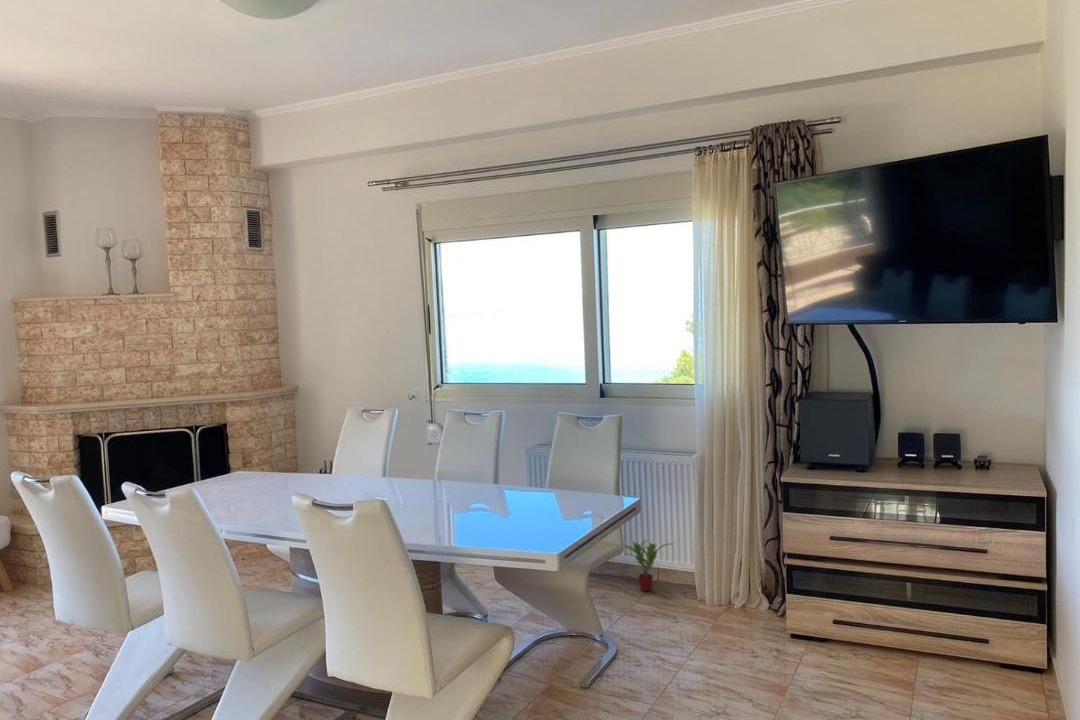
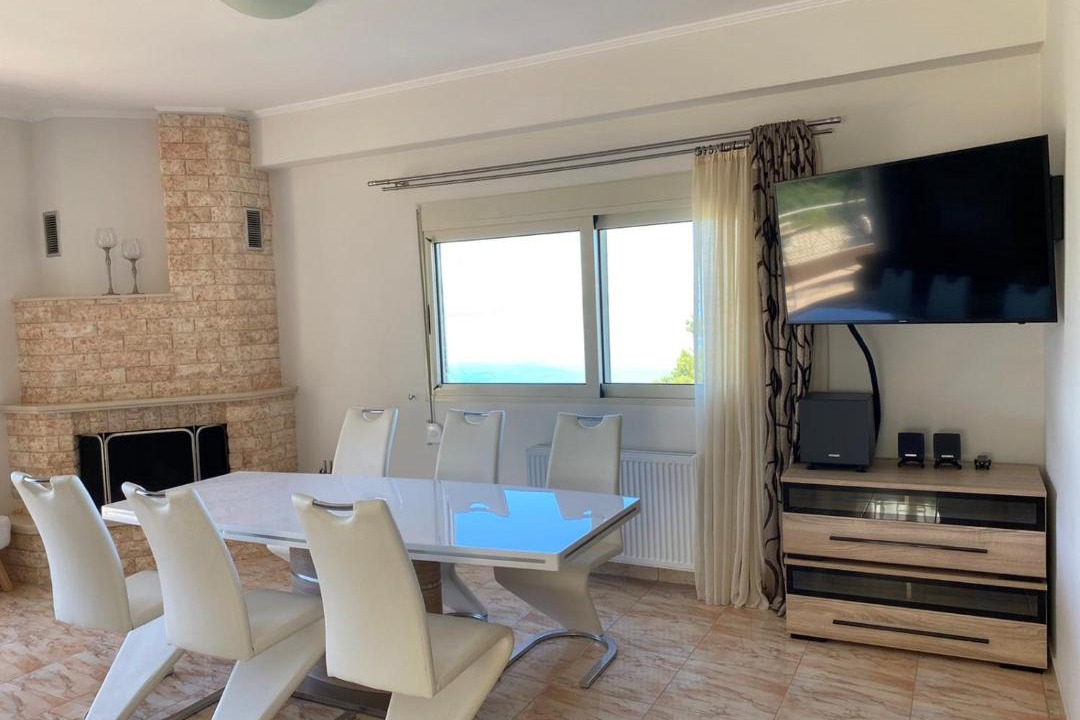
- potted plant [623,538,673,592]
